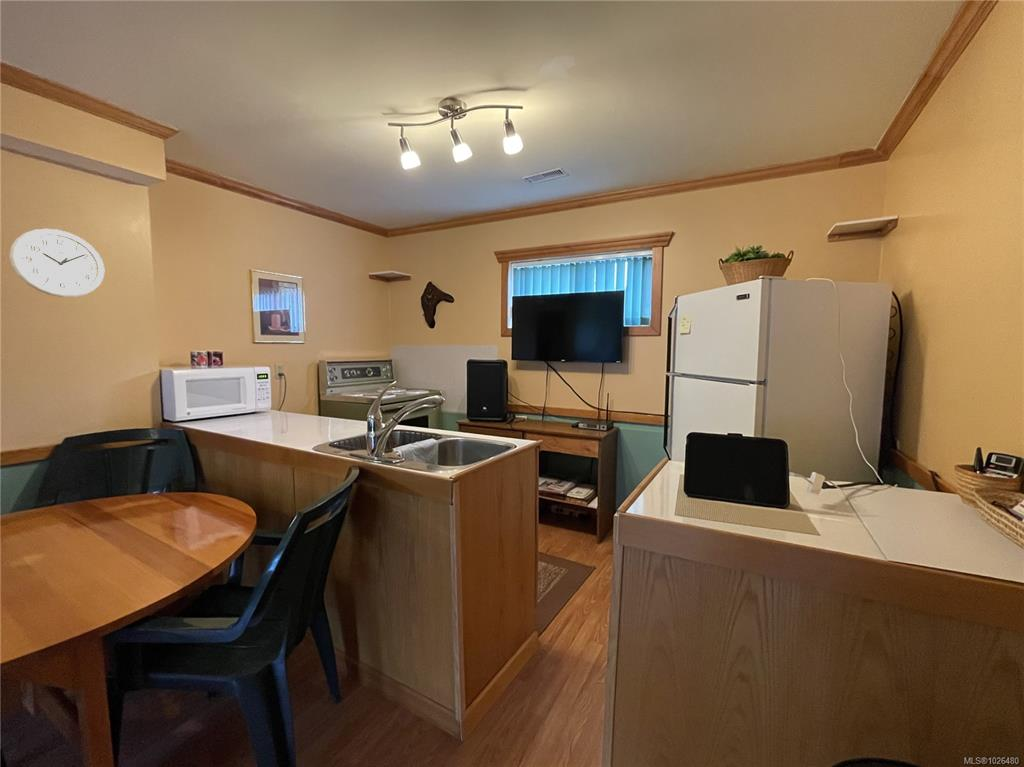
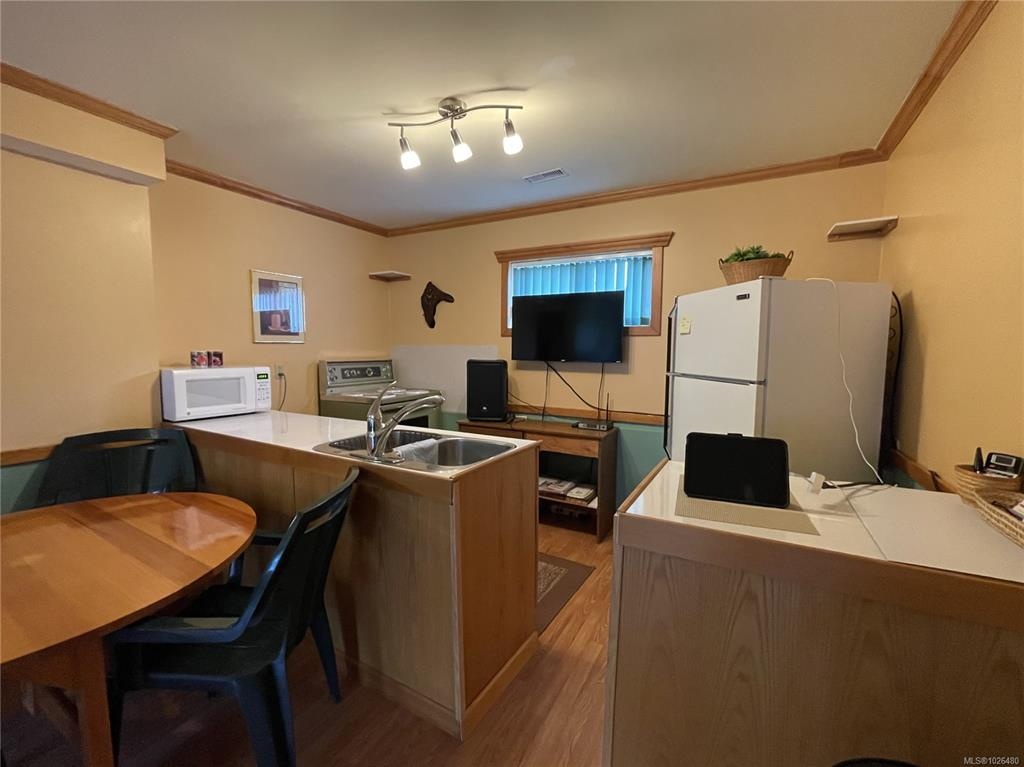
- wall clock [9,228,106,298]
